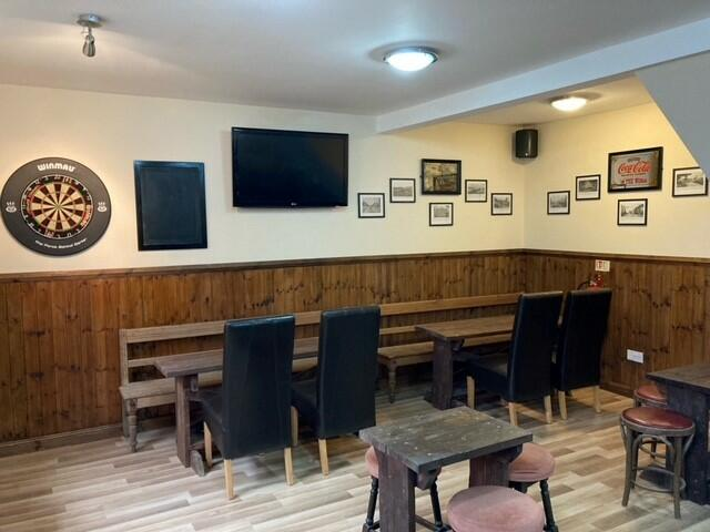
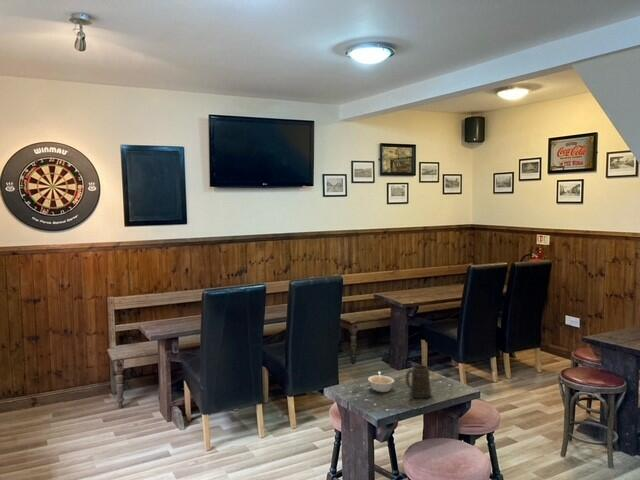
+ legume [367,371,395,393]
+ beer mug [405,364,432,399]
